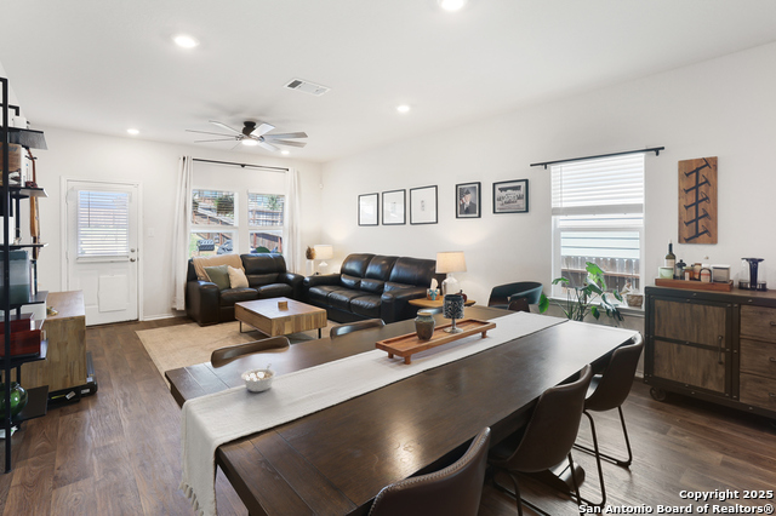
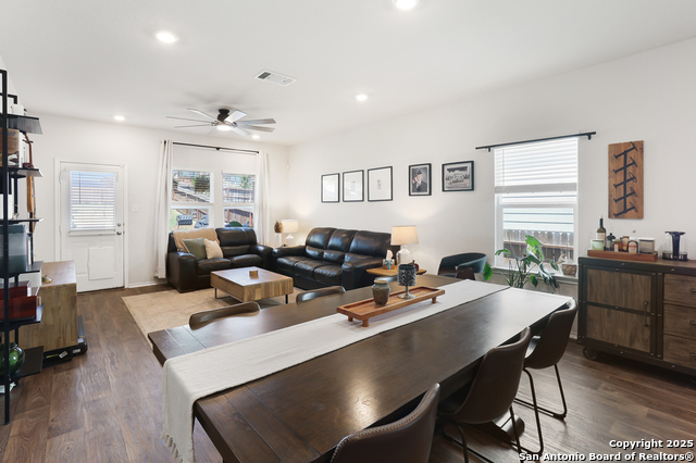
- legume [240,363,278,392]
